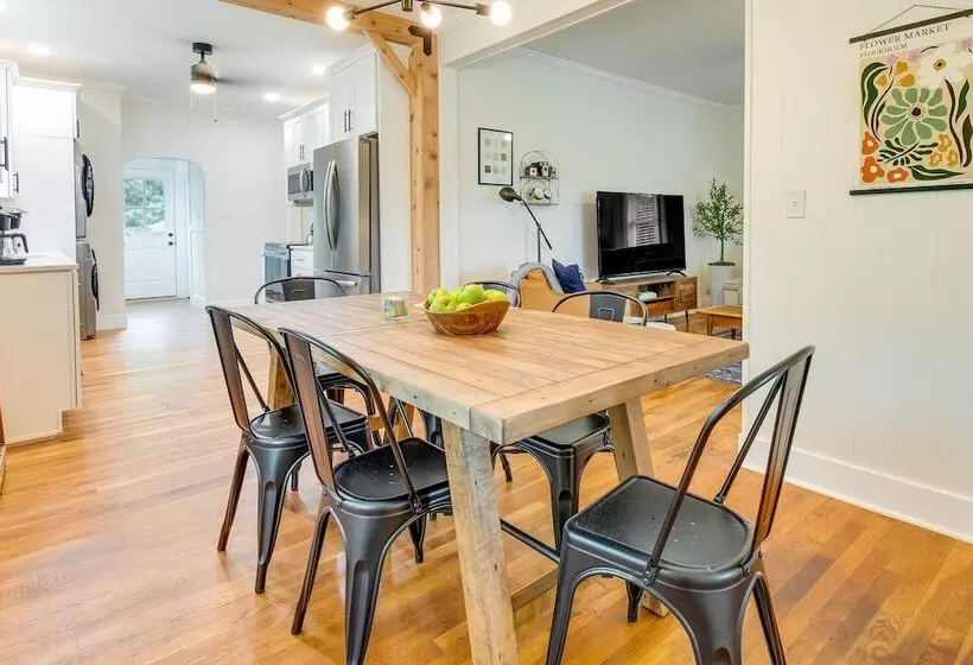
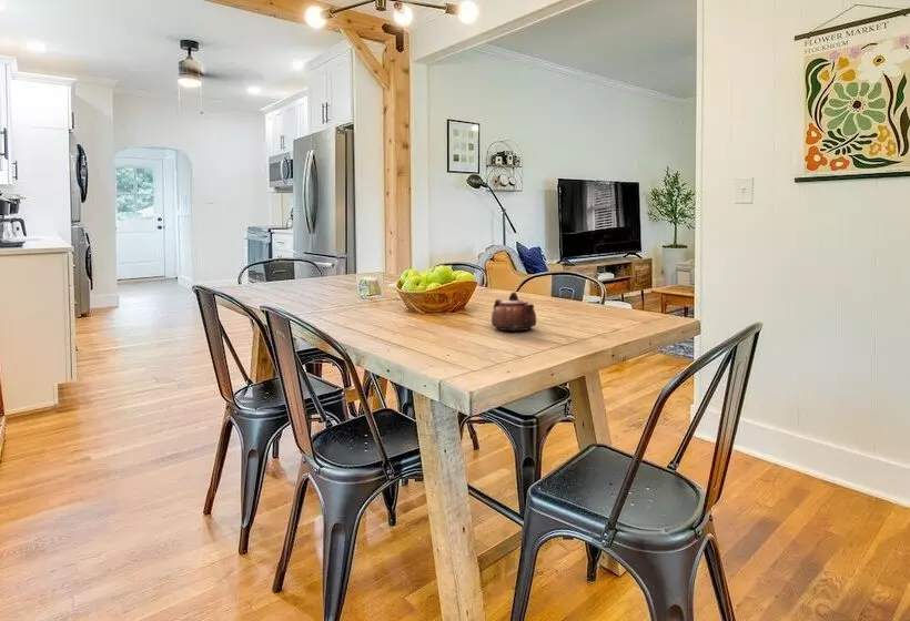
+ teapot [491,291,537,332]
